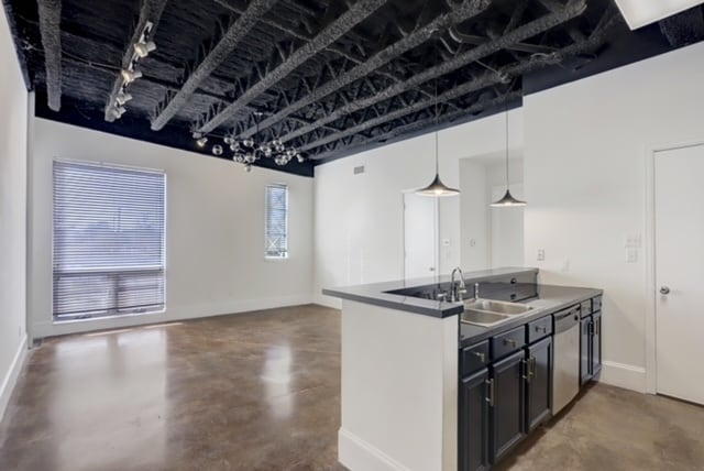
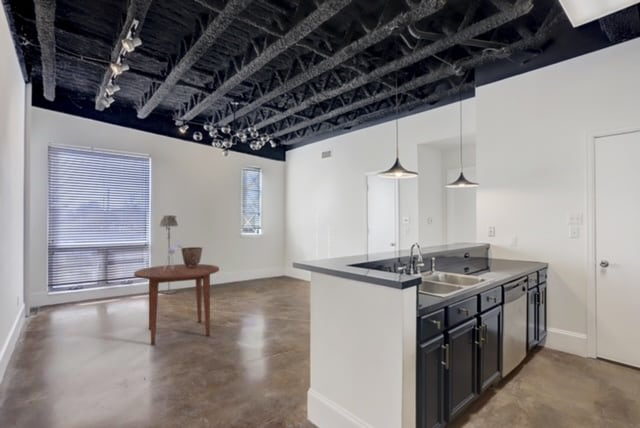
+ dining table [133,263,220,346]
+ floor lamp [158,214,179,295]
+ bouquet [163,242,184,271]
+ ceramic pot [180,246,204,267]
